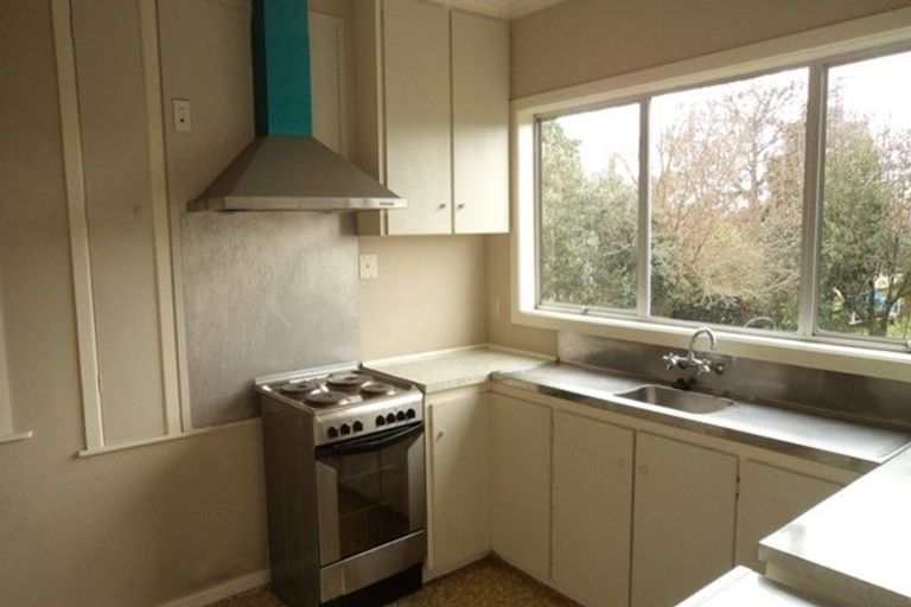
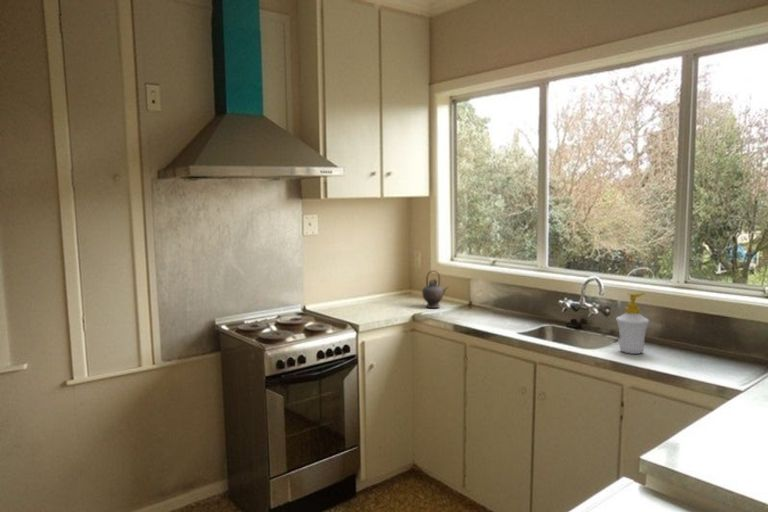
+ teapot [421,269,449,309]
+ soap bottle [615,292,650,355]
